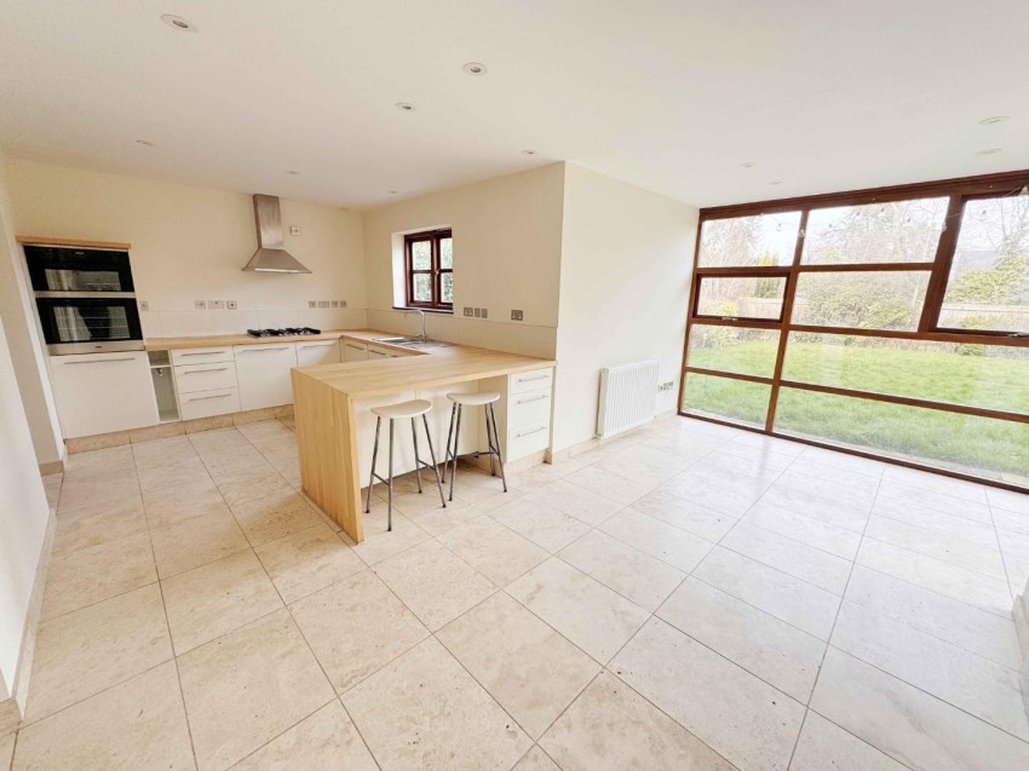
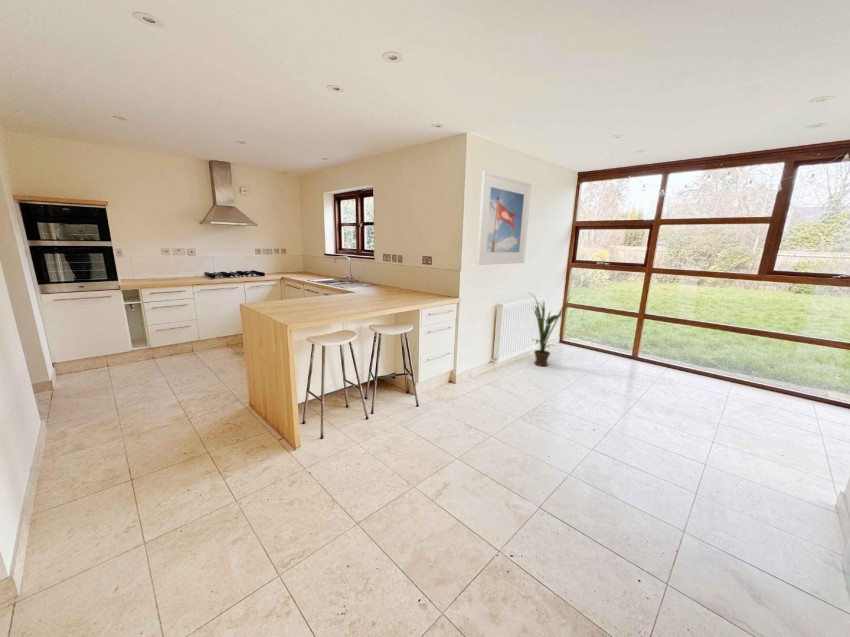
+ house plant [529,292,572,367]
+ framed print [476,170,532,266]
